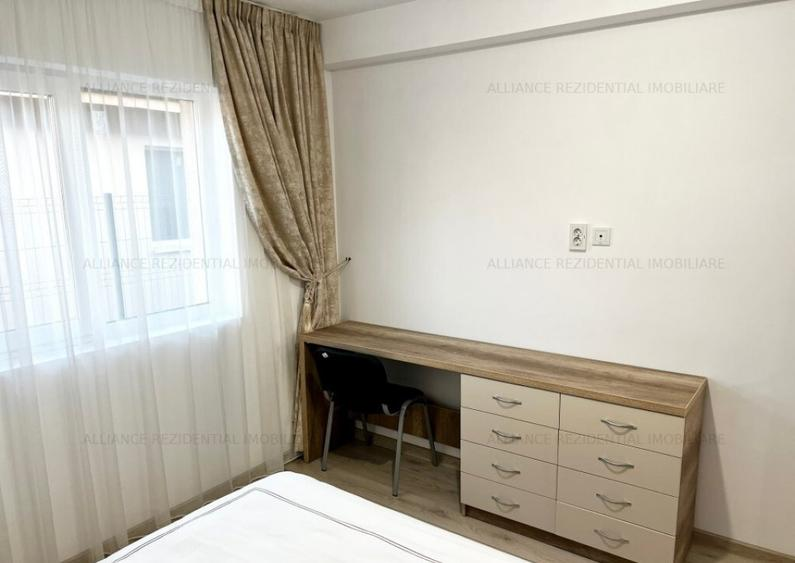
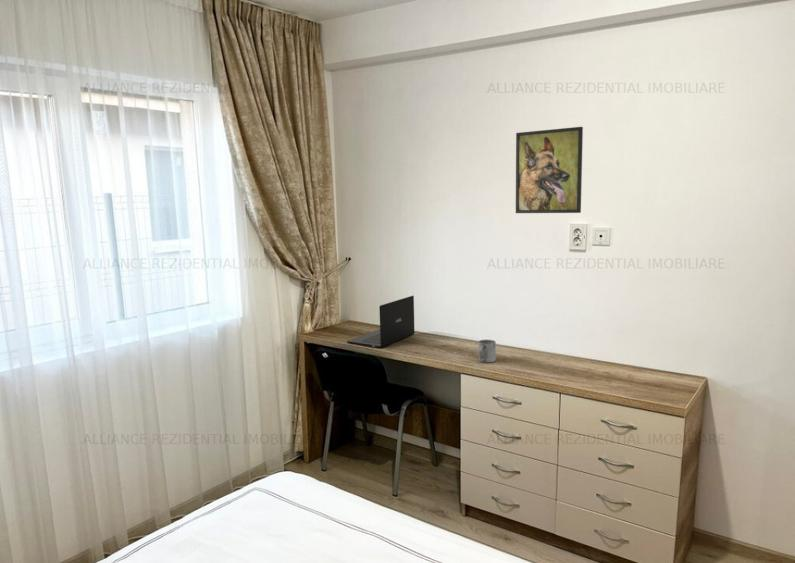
+ laptop [346,295,415,349]
+ mug [477,339,497,364]
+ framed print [515,126,584,214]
